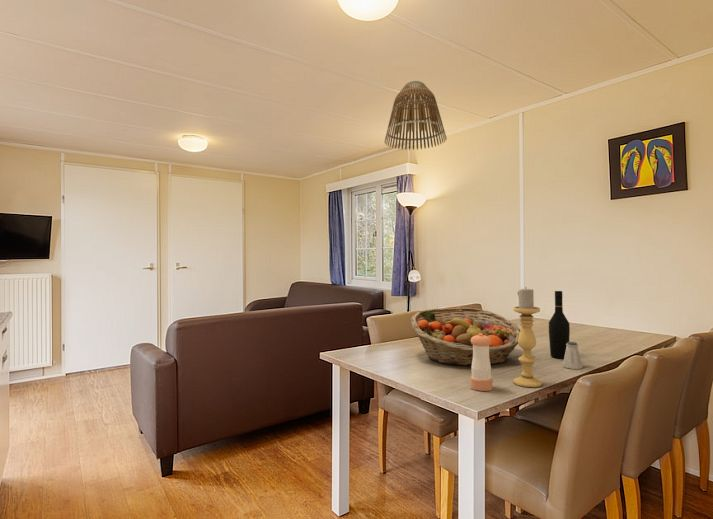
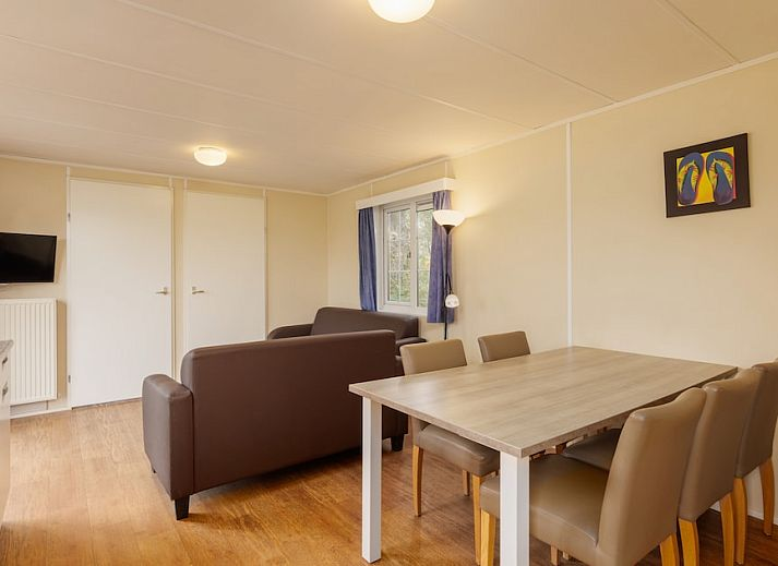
- fruit basket [410,307,521,367]
- lamp shade [383,80,448,151]
- saltshaker [562,341,583,370]
- candle holder [512,286,543,388]
- wine bottle [548,290,571,360]
- pepper shaker [470,333,493,392]
